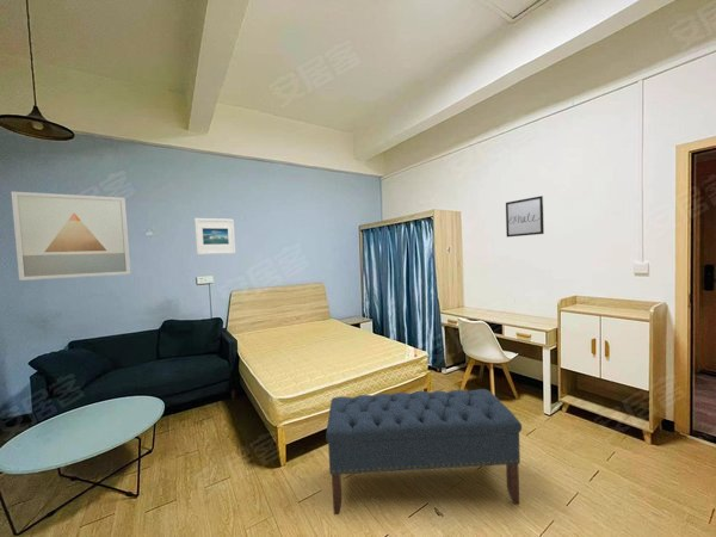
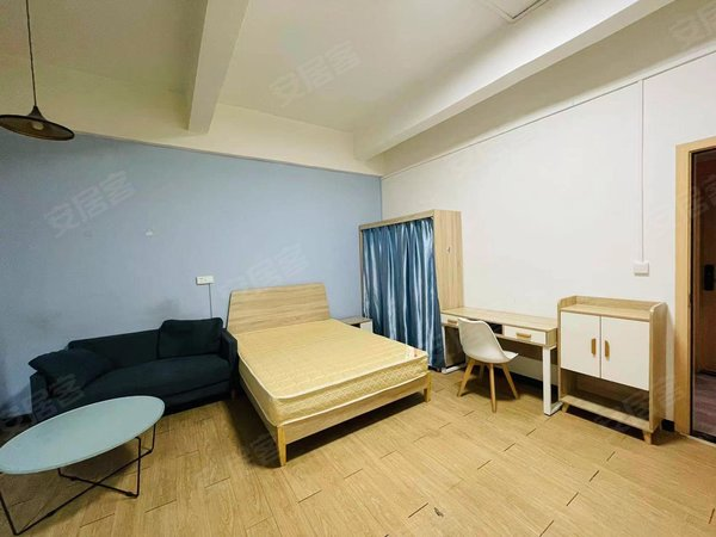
- bench [325,388,523,516]
- wall art [11,191,131,282]
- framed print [193,217,236,255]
- wall art [505,195,545,239]
